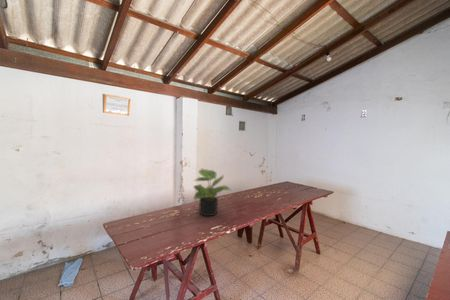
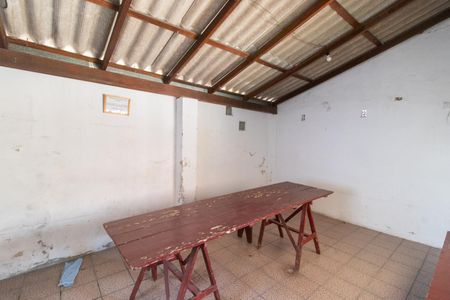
- potted plant [192,168,232,217]
